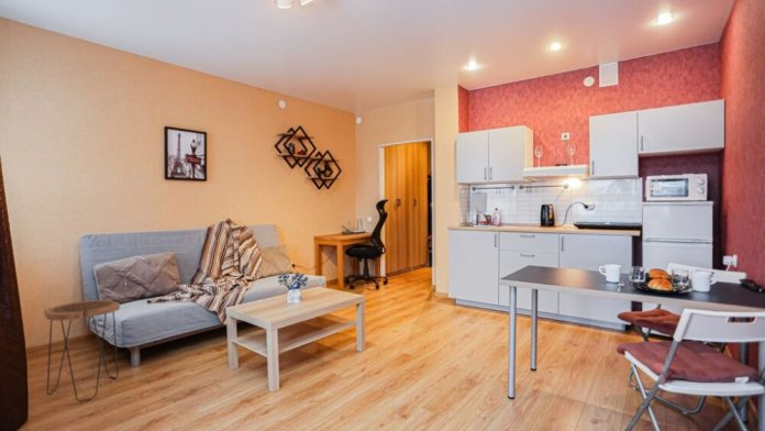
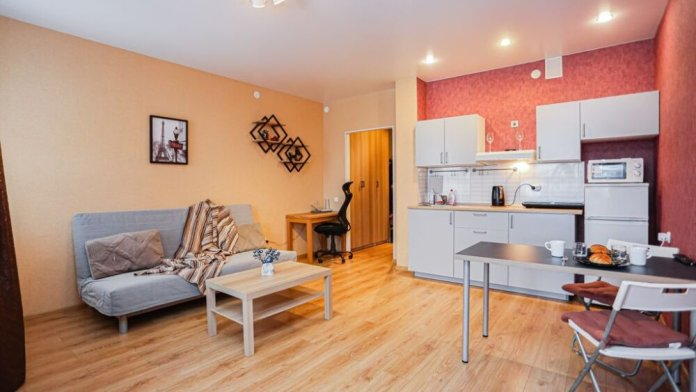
- side table [43,299,121,402]
